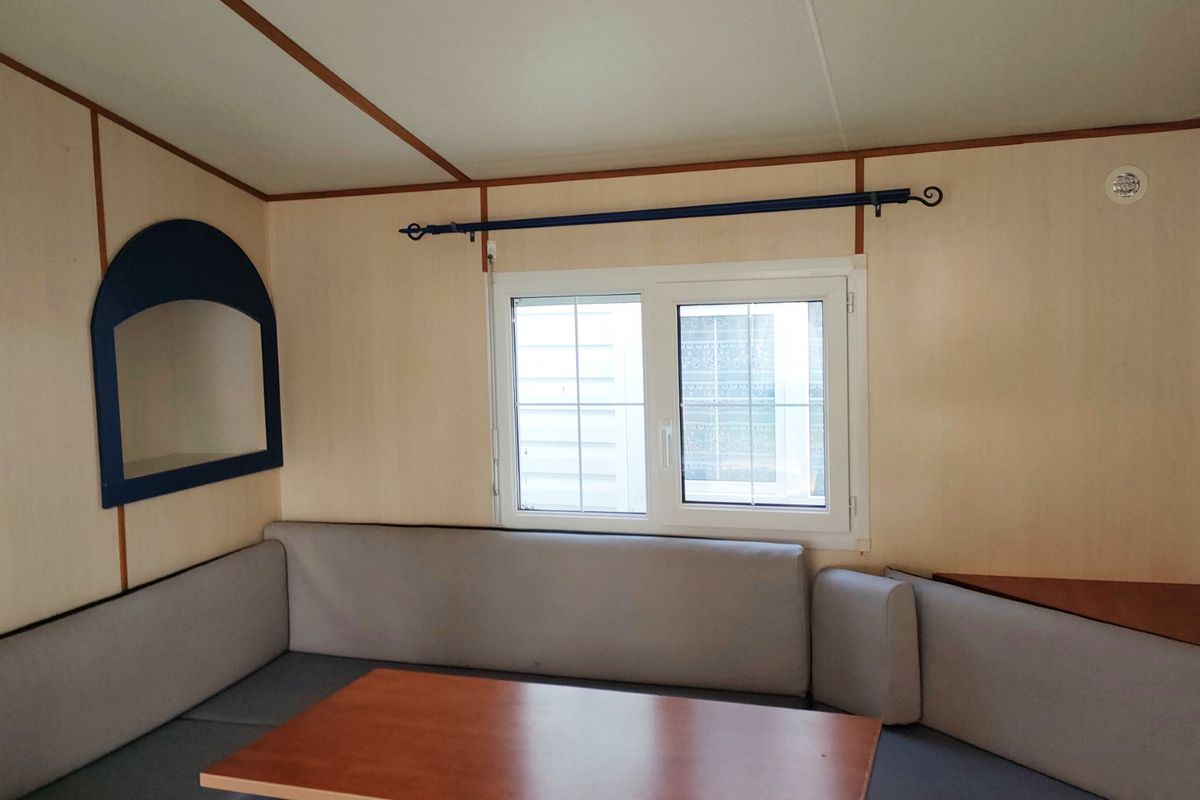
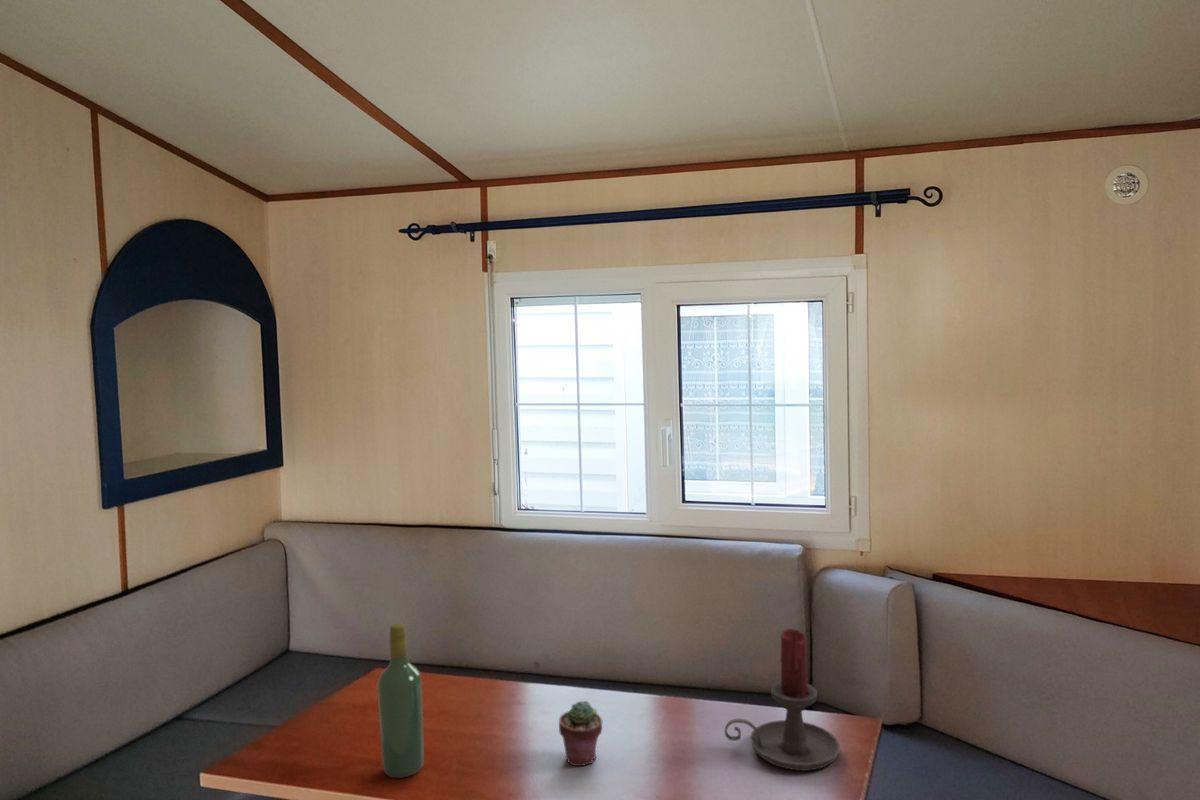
+ potted succulent [558,700,603,767]
+ candle holder [724,628,841,772]
+ wine bottle [377,622,425,779]
